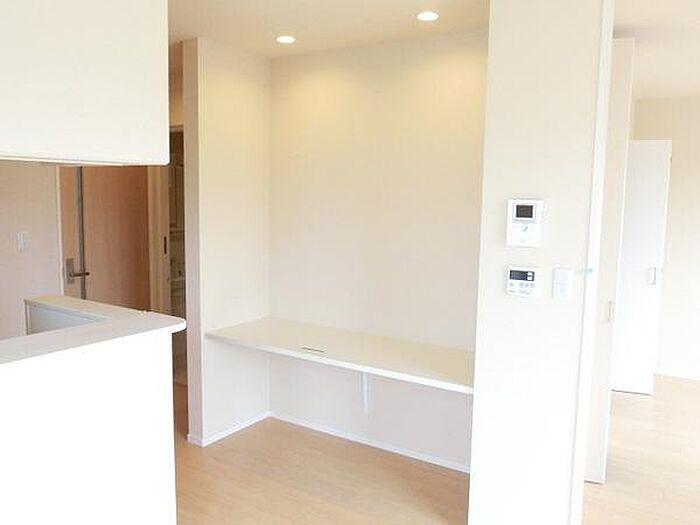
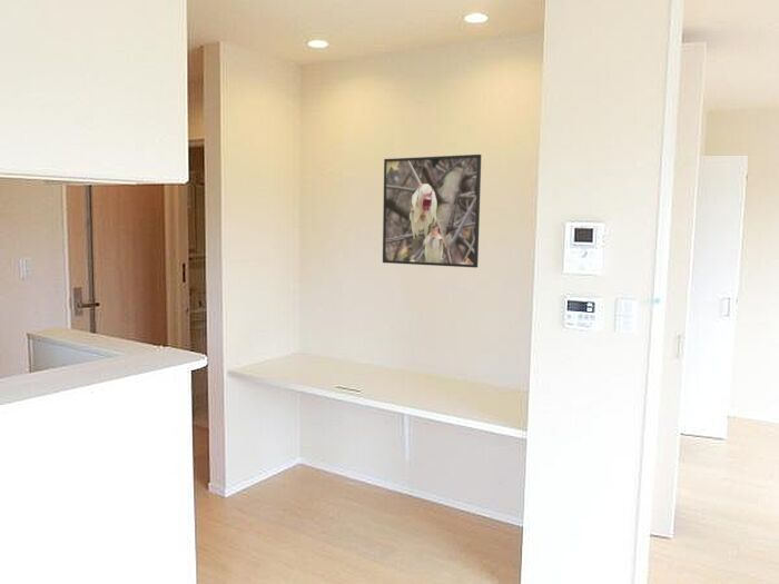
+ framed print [382,154,482,269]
